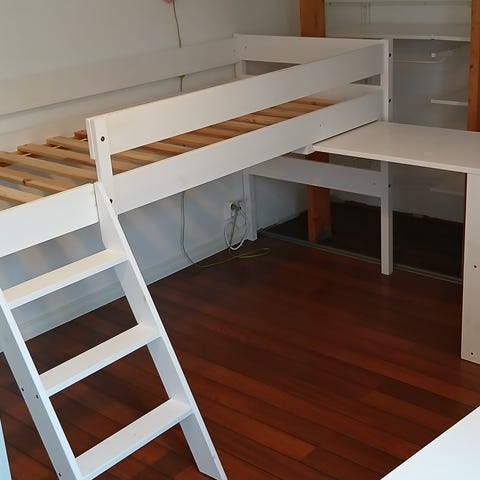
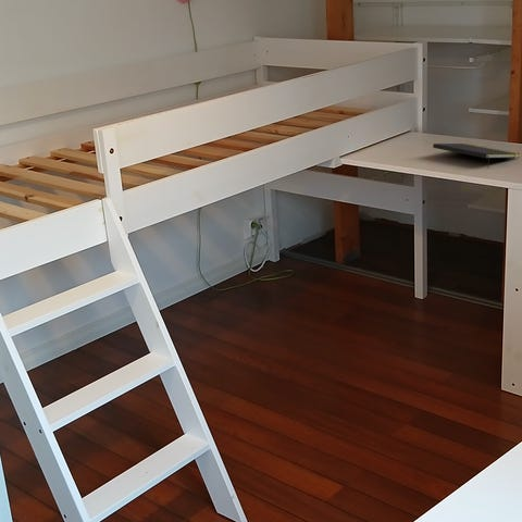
+ notepad [432,142,521,169]
